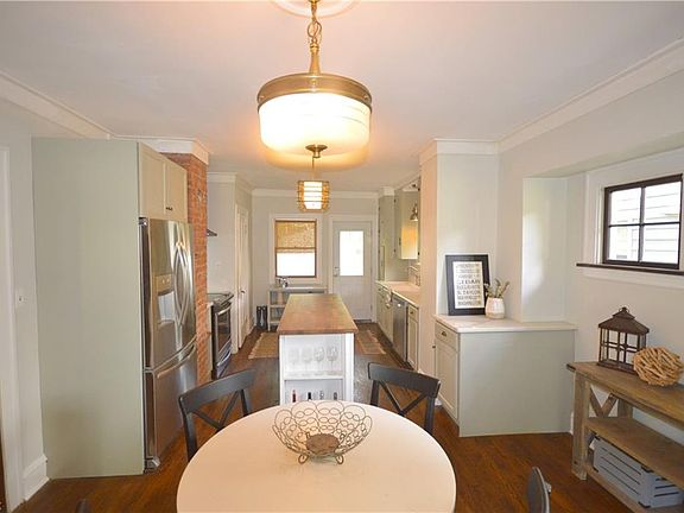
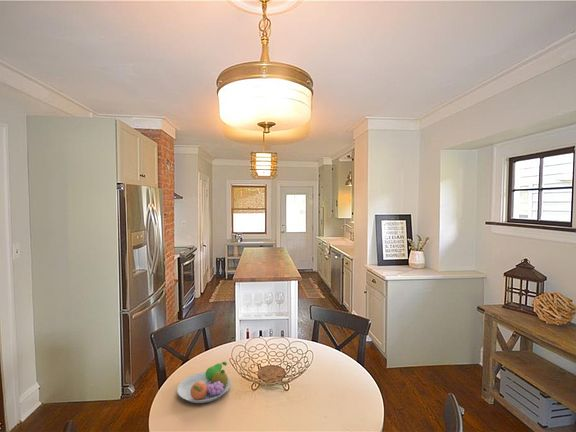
+ fruit bowl [176,361,231,404]
